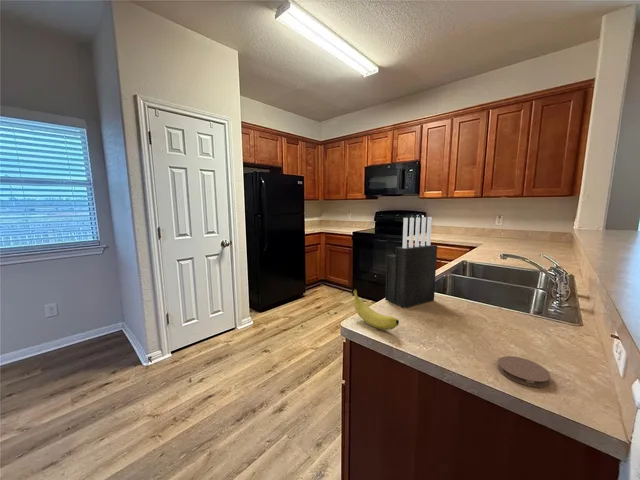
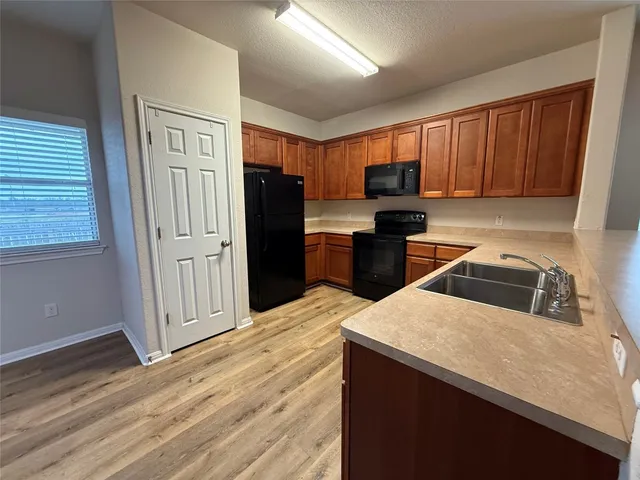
- fruit [353,289,400,331]
- knife block [384,216,438,309]
- coaster [497,355,551,388]
